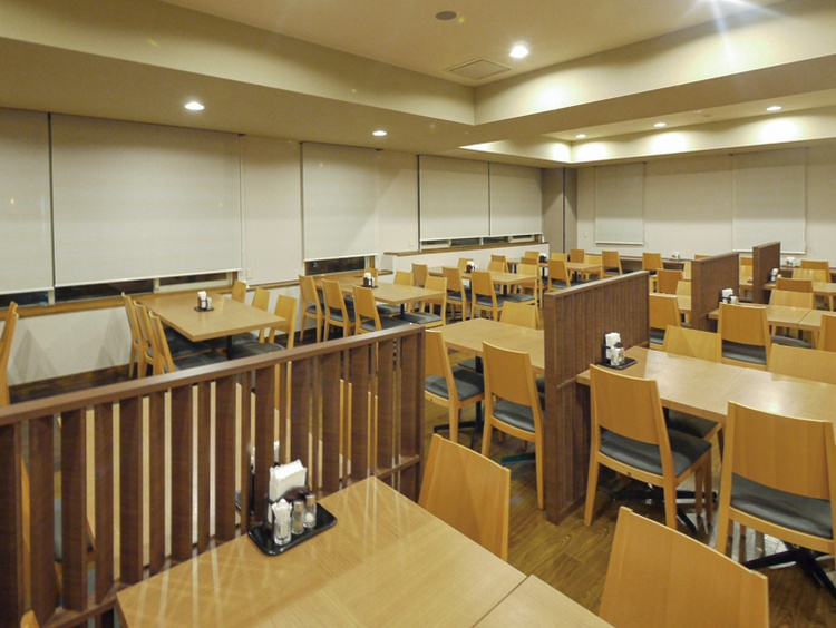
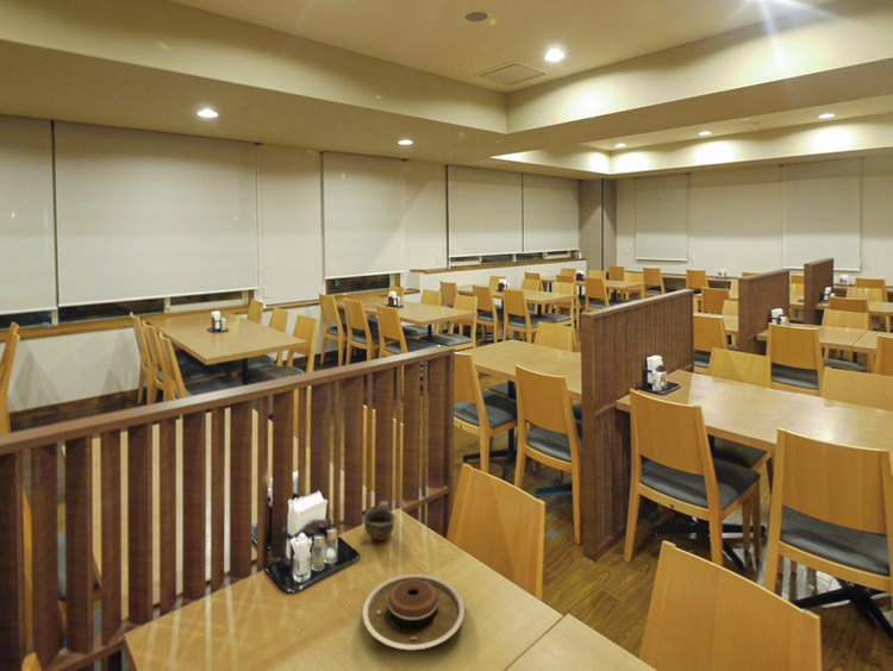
+ plate [362,573,466,652]
+ cup [362,500,396,541]
